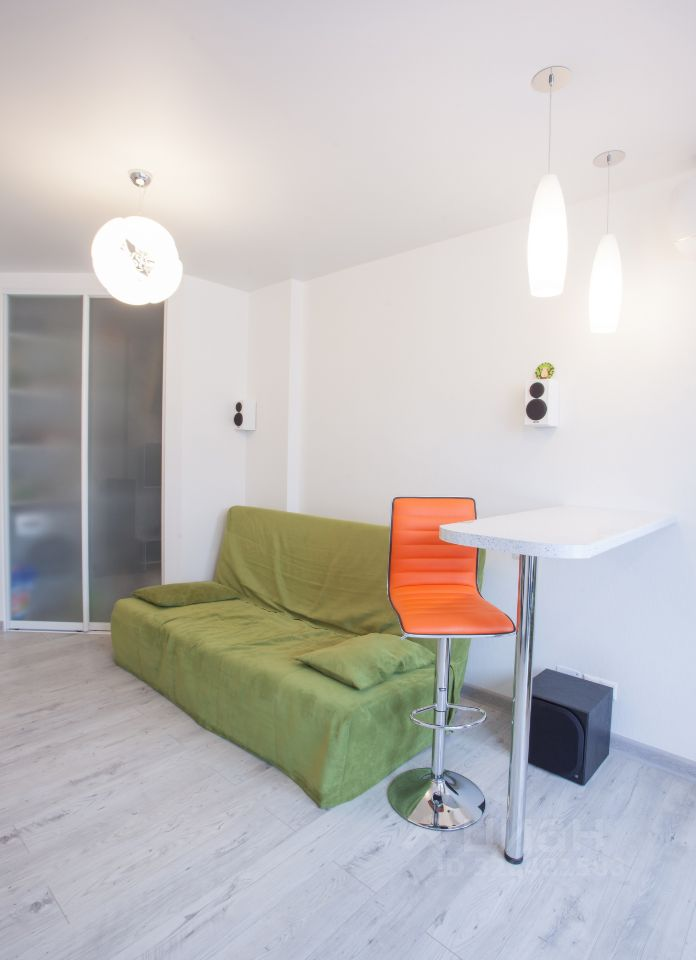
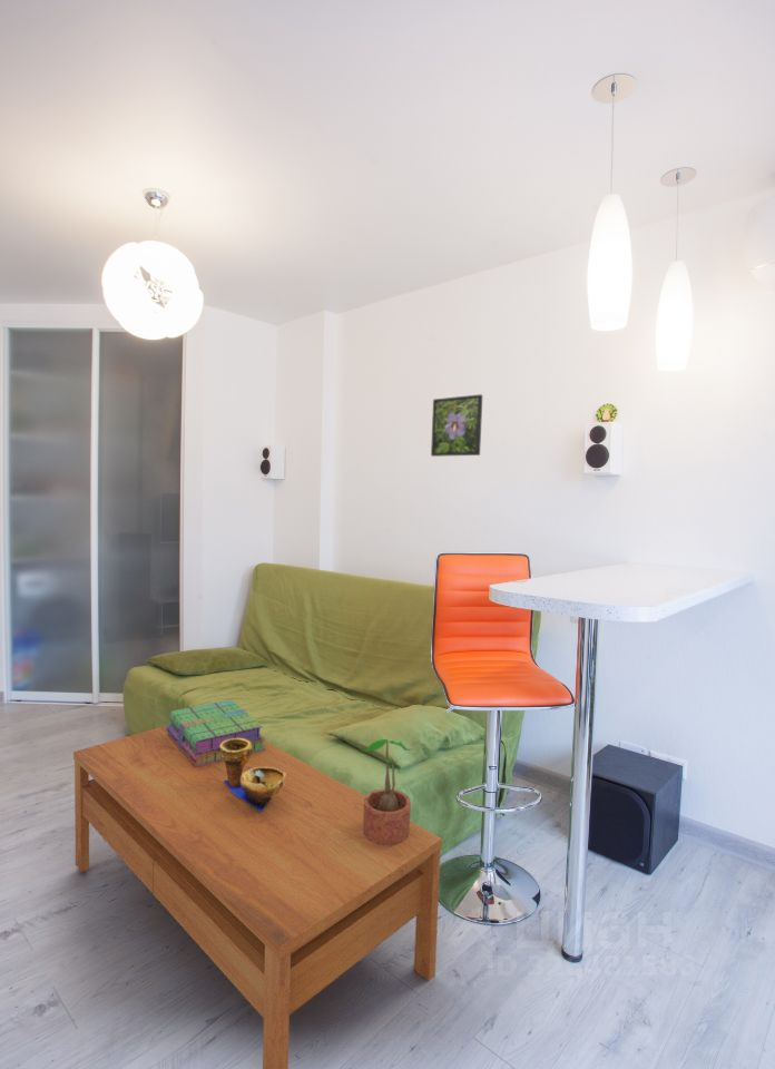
+ coffee table [72,725,443,1069]
+ decorative bowl [220,738,286,812]
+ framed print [430,393,483,458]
+ potted plant [362,738,414,846]
+ stack of books [166,698,267,767]
